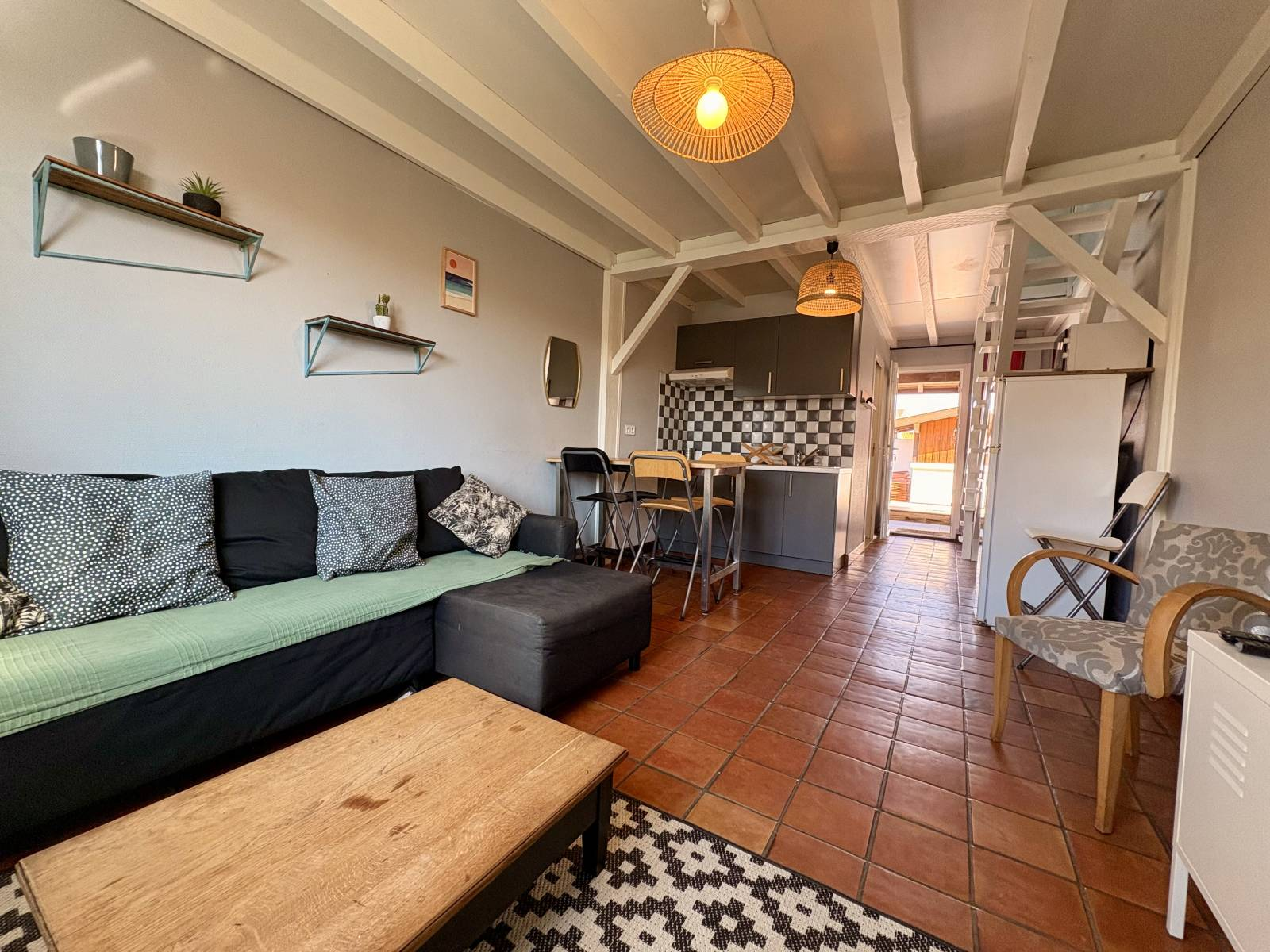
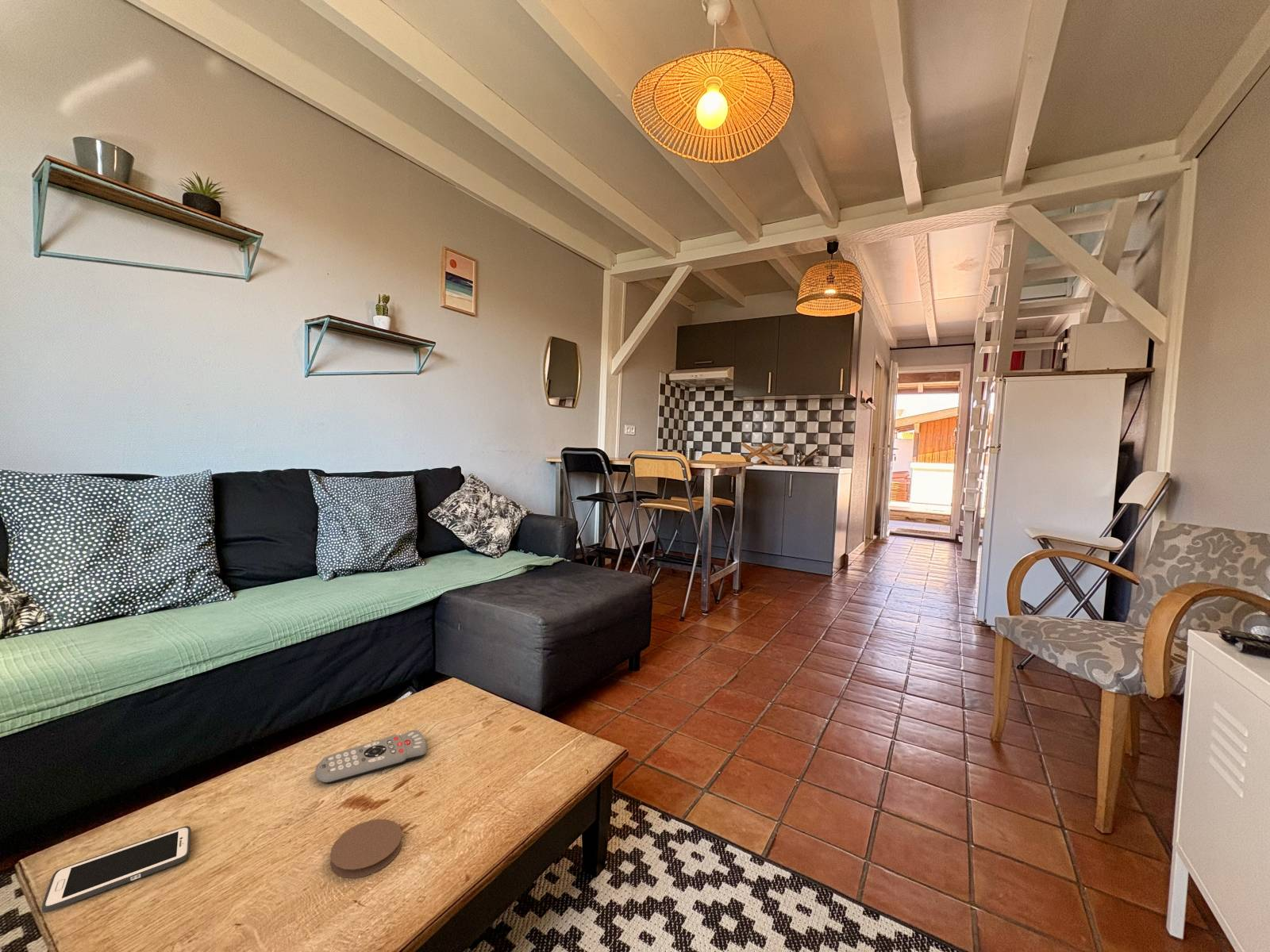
+ remote control [314,729,428,785]
+ coaster [329,819,402,879]
+ cell phone [41,825,192,913]
